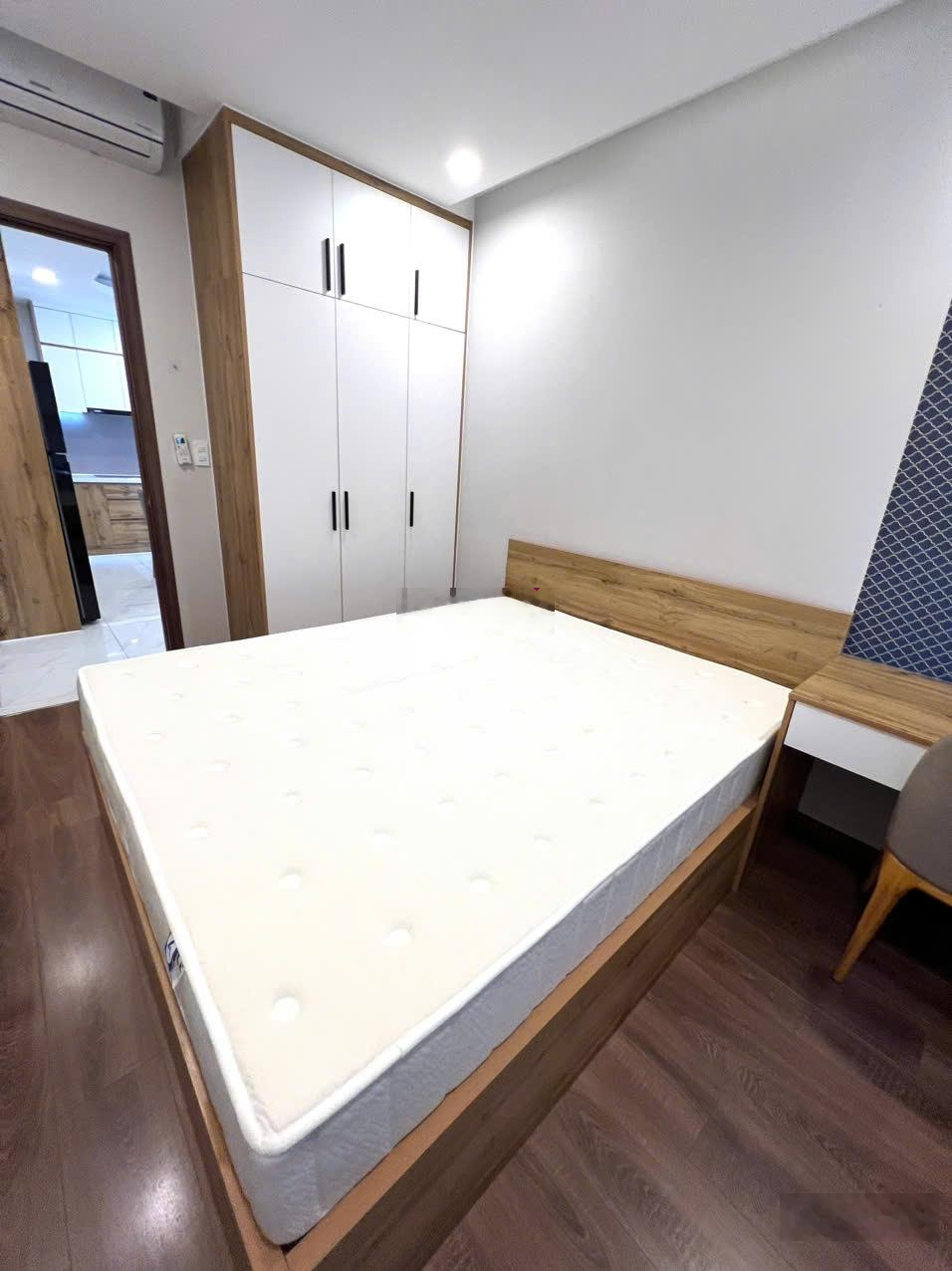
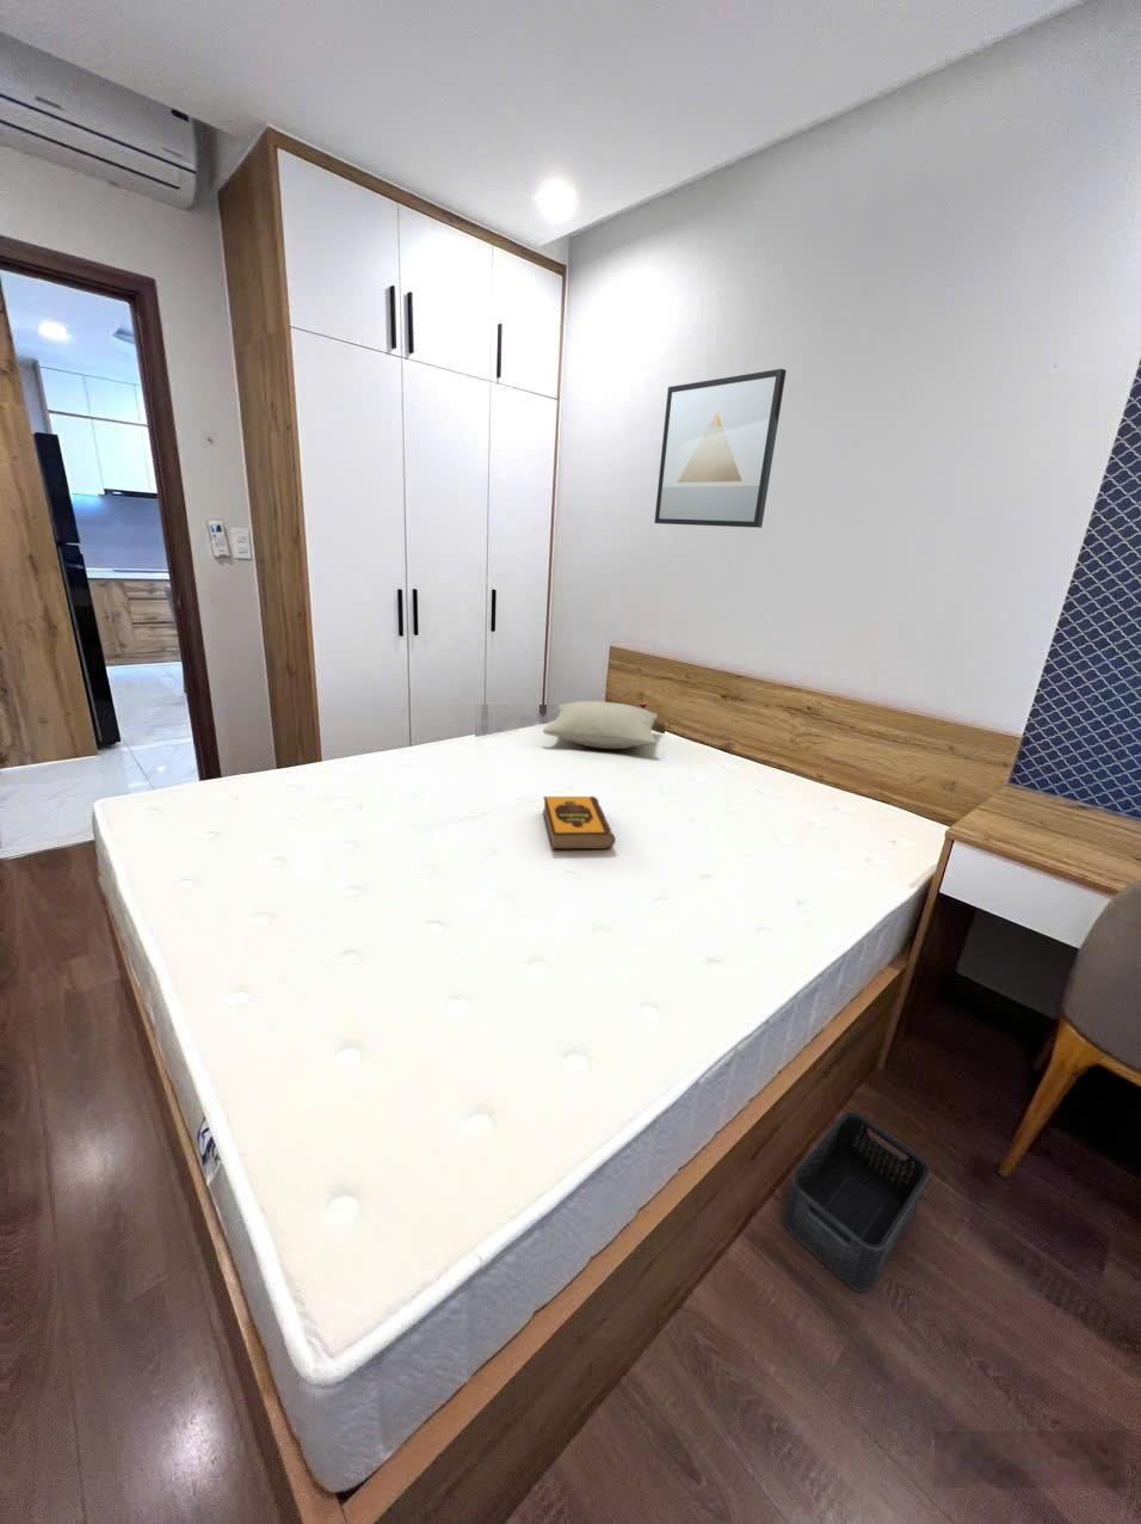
+ wall art [653,368,787,529]
+ hardback book [542,795,617,850]
+ pillow [542,700,659,751]
+ storage bin [781,1110,931,1293]
